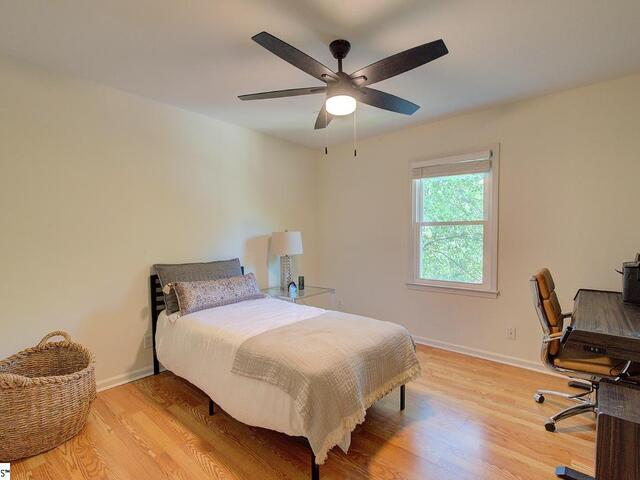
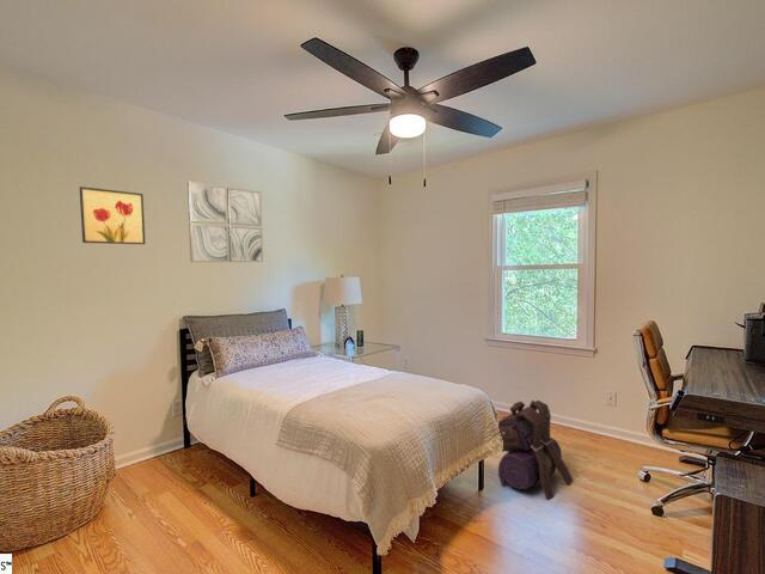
+ wall art [79,185,147,245]
+ backpack [497,399,574,500]
+ wall art [186,181,264,263]
